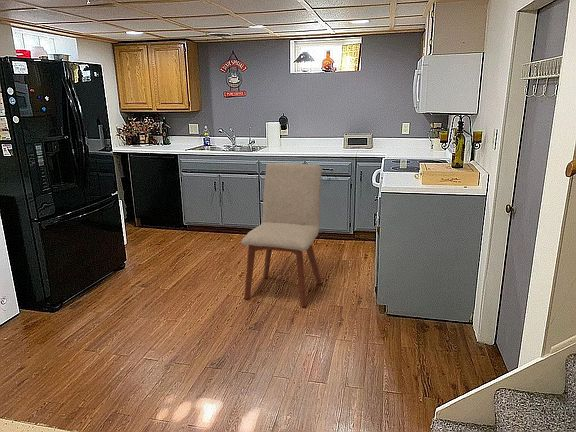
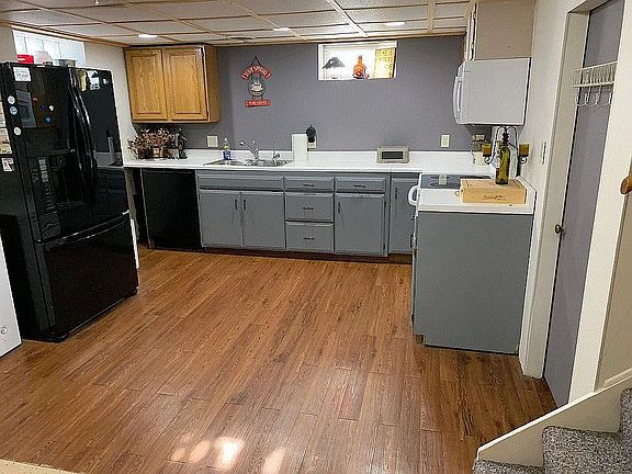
- chair [240,162,323,308]
